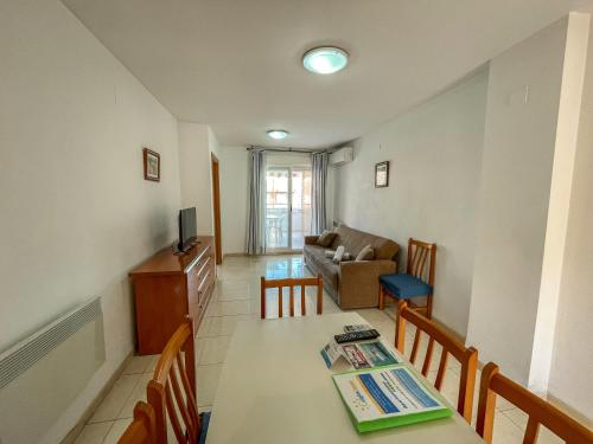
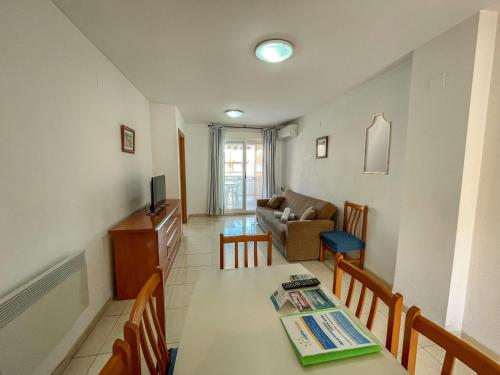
+ home mirror [362,111,393,176]
